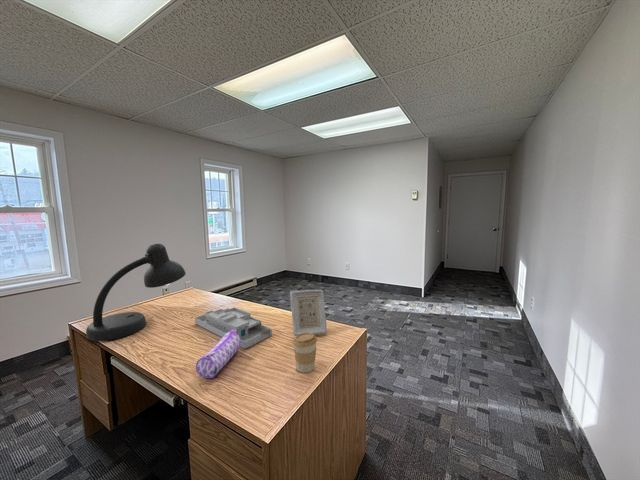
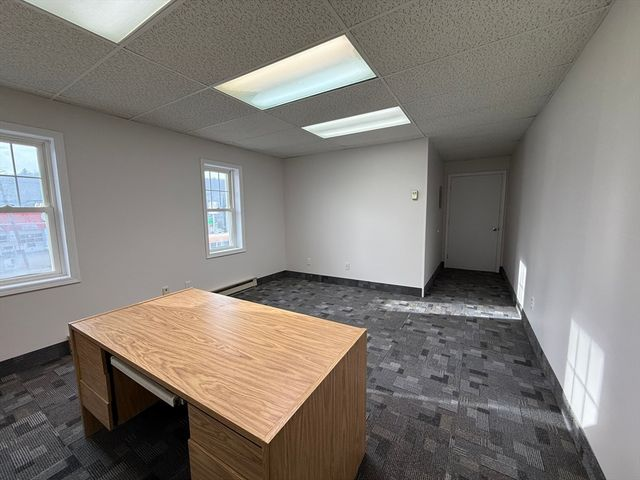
- picture frame [289,289,328,337]
- pencil case [195,330,241,379]
- coffee cup [292,333,318,374]
- desk lamp [85,243,187,342]
- desk organizer [194,306,273,350]
